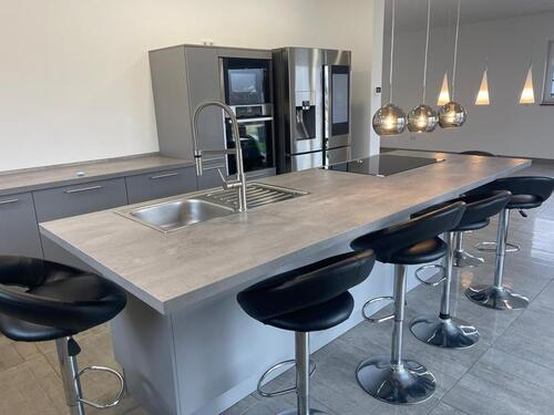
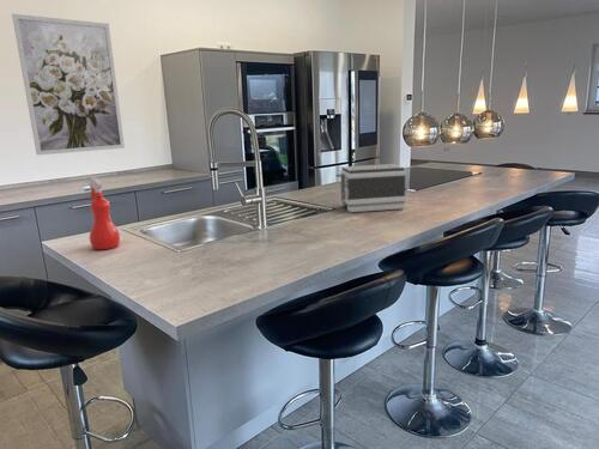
+ toaster [334,163,407,213]
+ wall art [11,13,126,157]
+ spray bottle [87,176,121,251]
